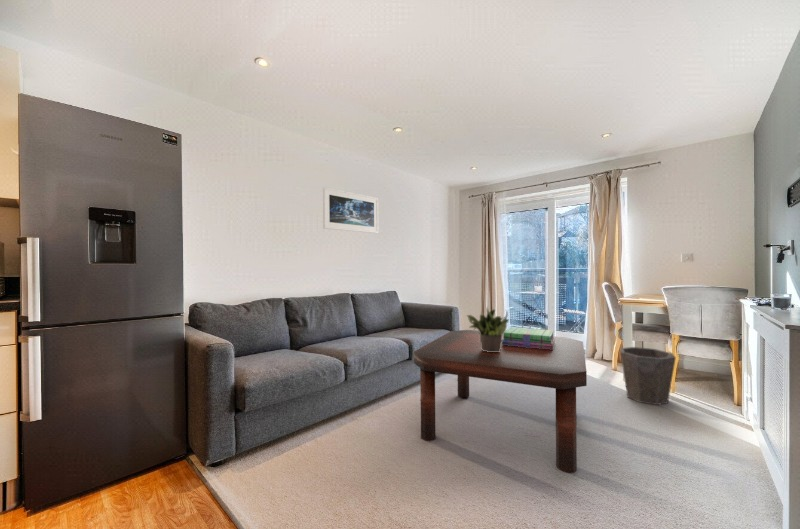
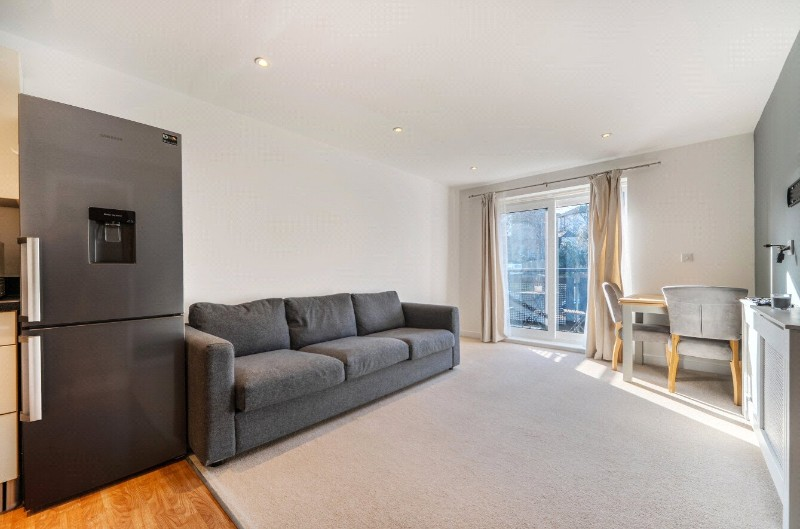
- potted plant [465,305,510,352]
- stack of books [502,326,556,350]
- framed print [322,186,380,234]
- waste bin [619,346,677,406]
- coffee table [413,329,588,474]
